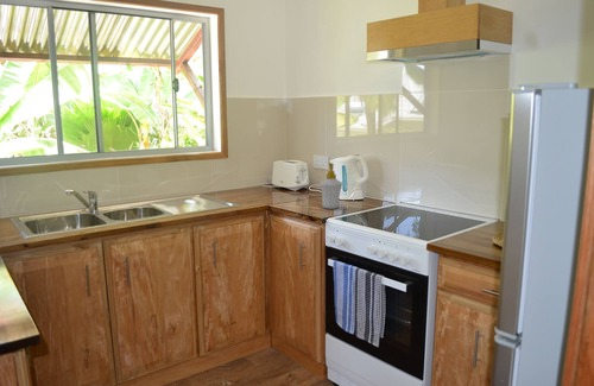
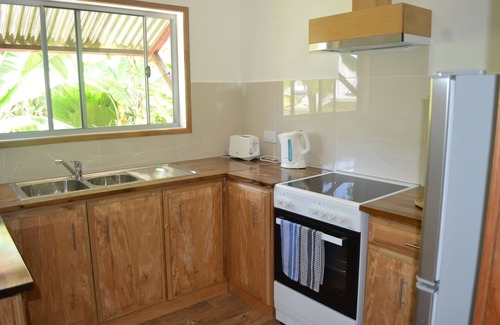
- soap bottle [318,162,343,210]
